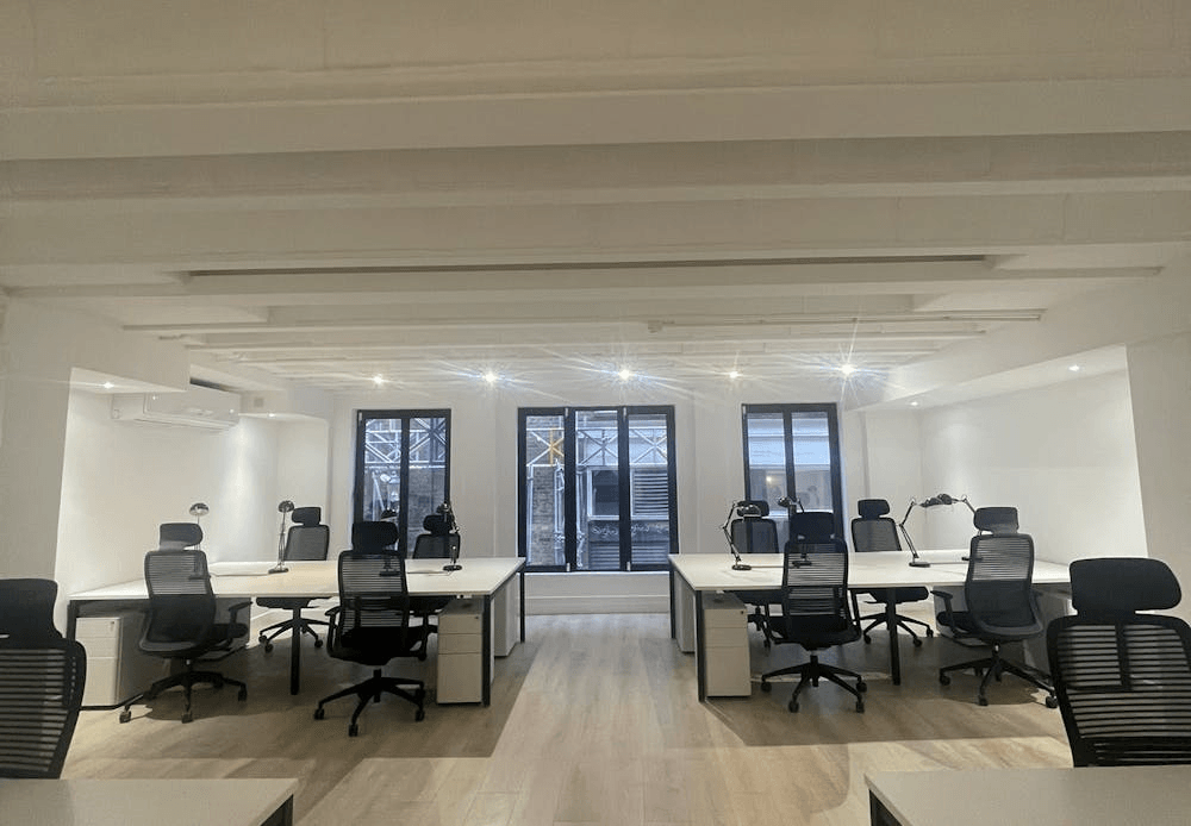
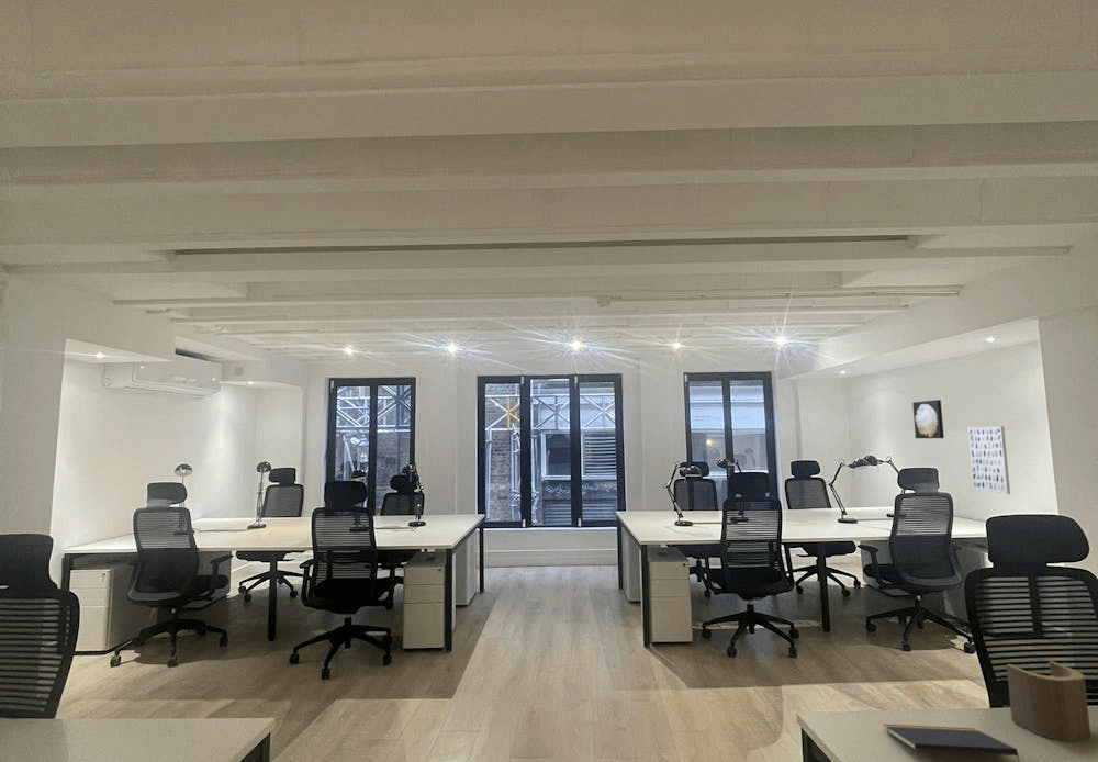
+ wall art [967,425,1011,495]
+ wall art [911,399,945,439]
+ pen holder [1006,661,1091,742]
+ notepad [883,724,1021,762]
